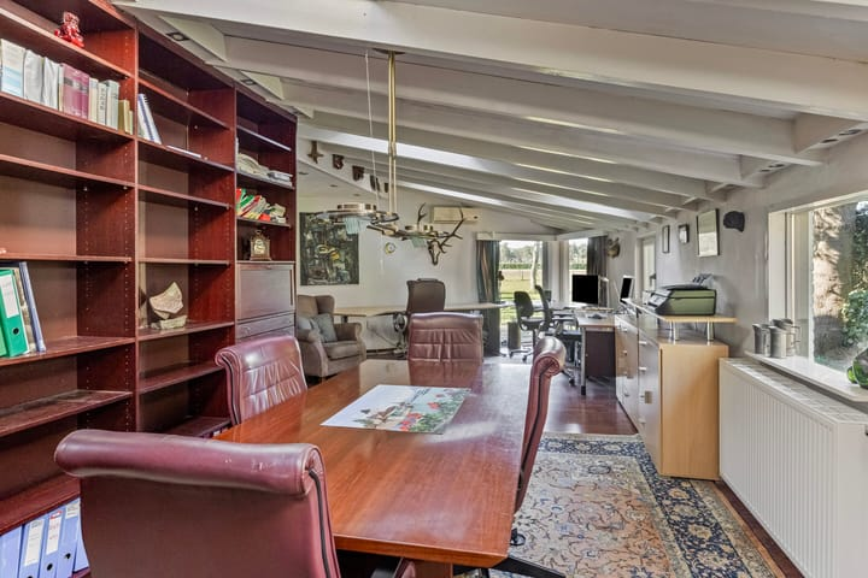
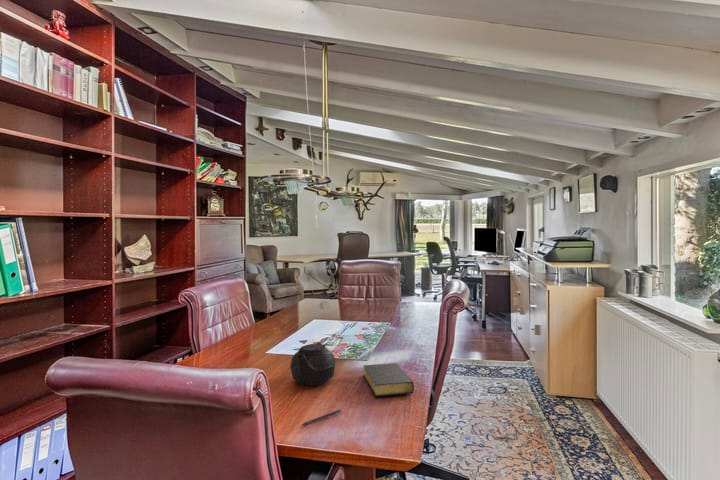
+ bible [362,362,415,397]
+ pen [299,408,342,427]
+ teapot [289,341,339,387]
